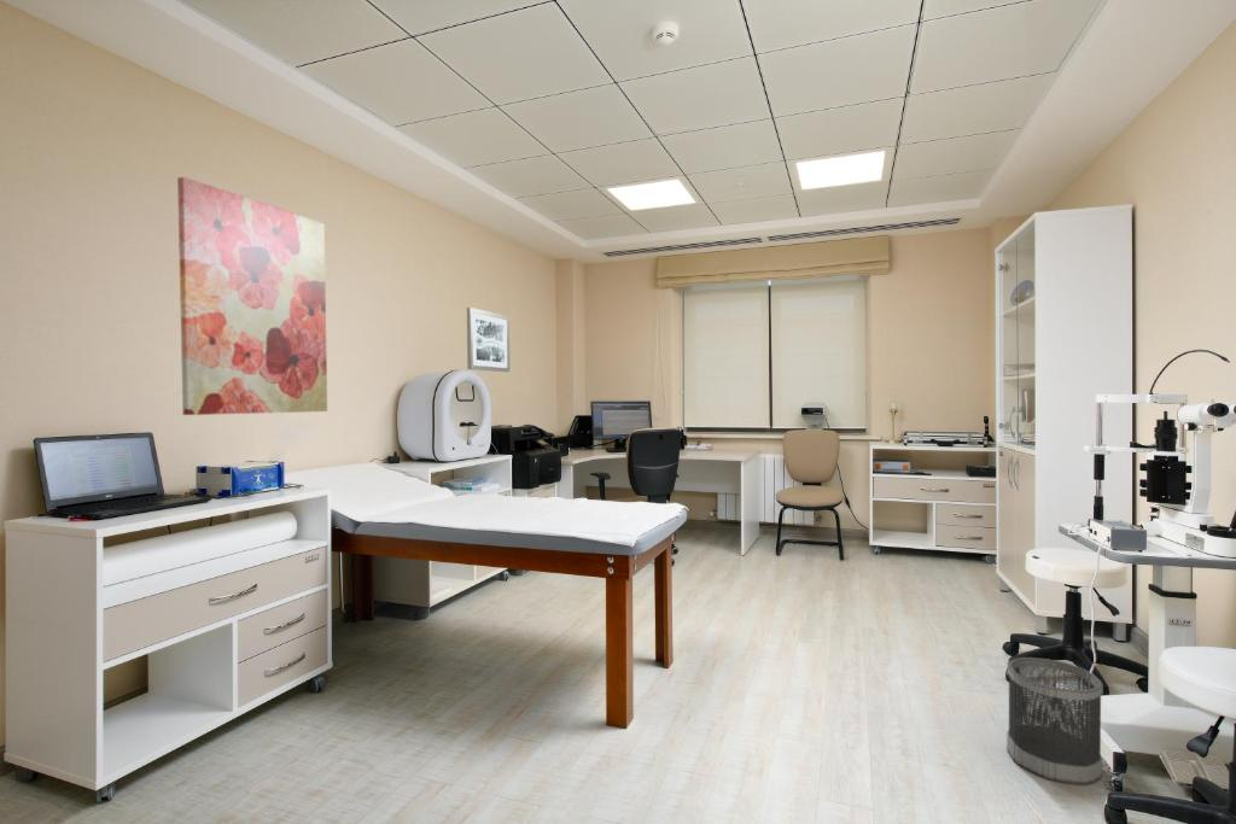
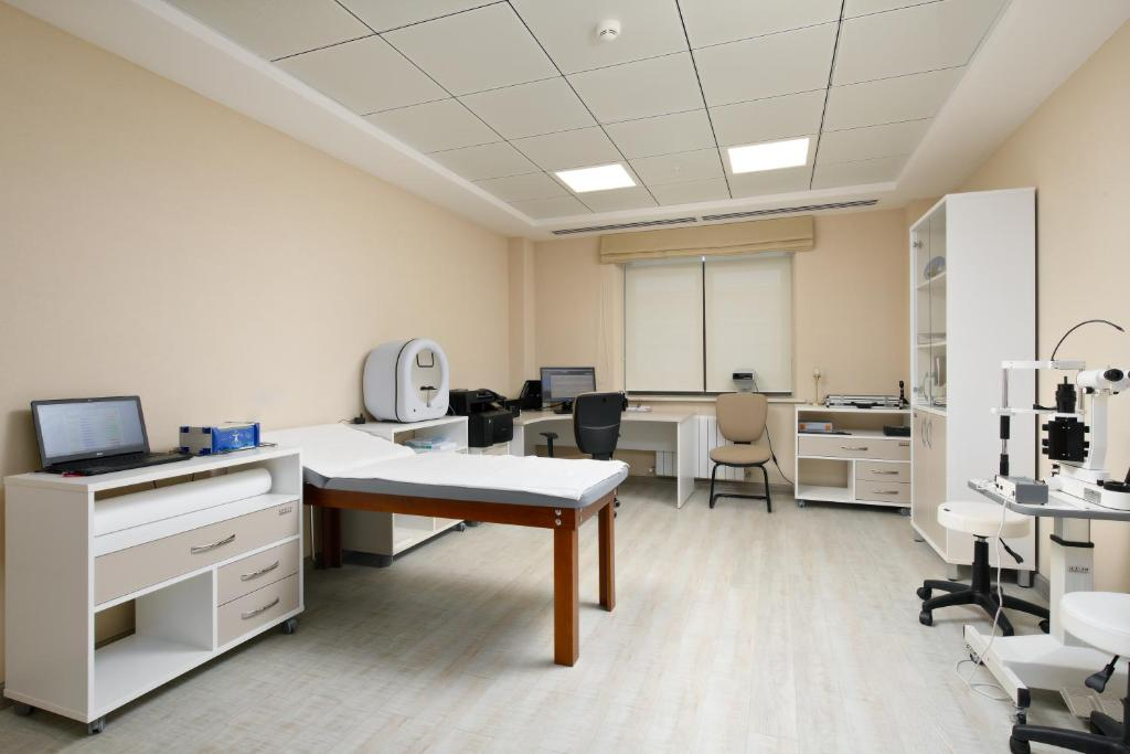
- wall art [176,176,328,416]
- wastebasket [1005,656,1104,787]
- wall art [466,306,511,373]
